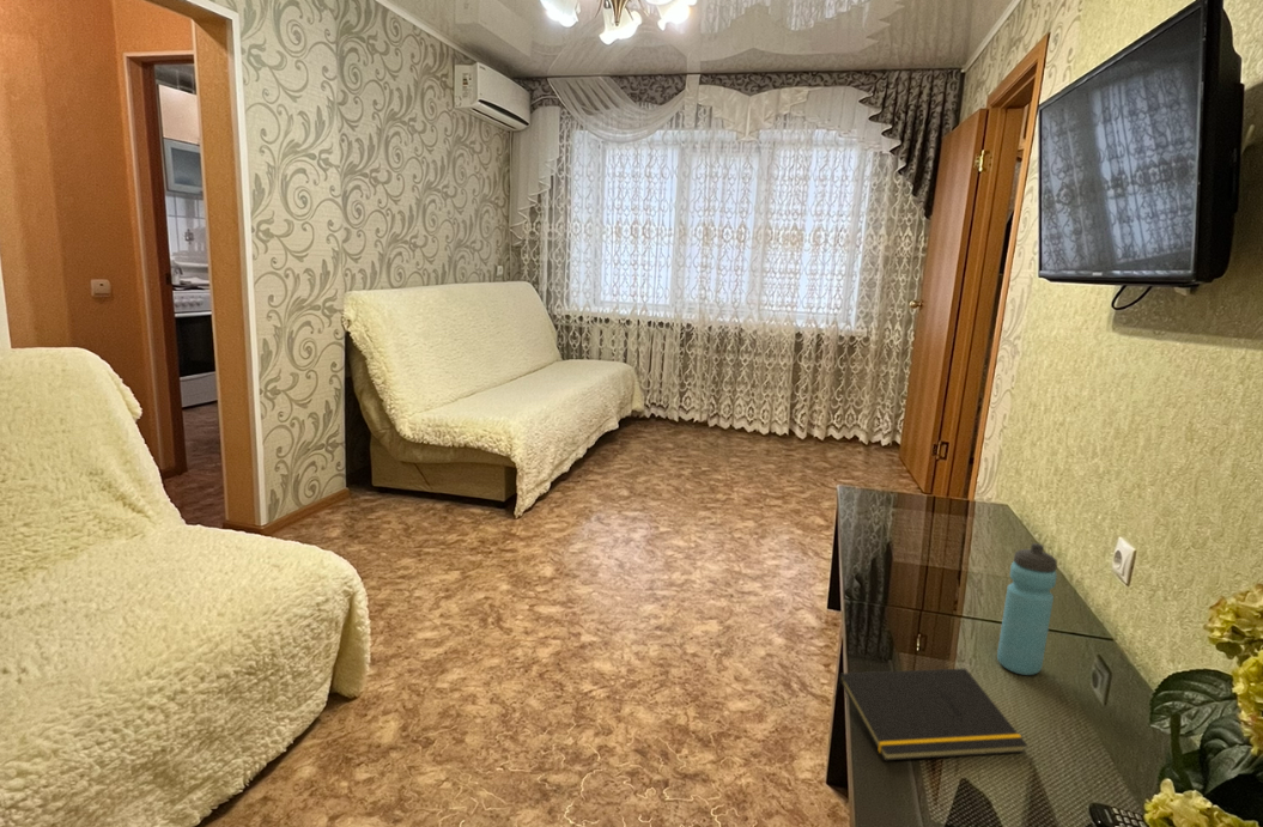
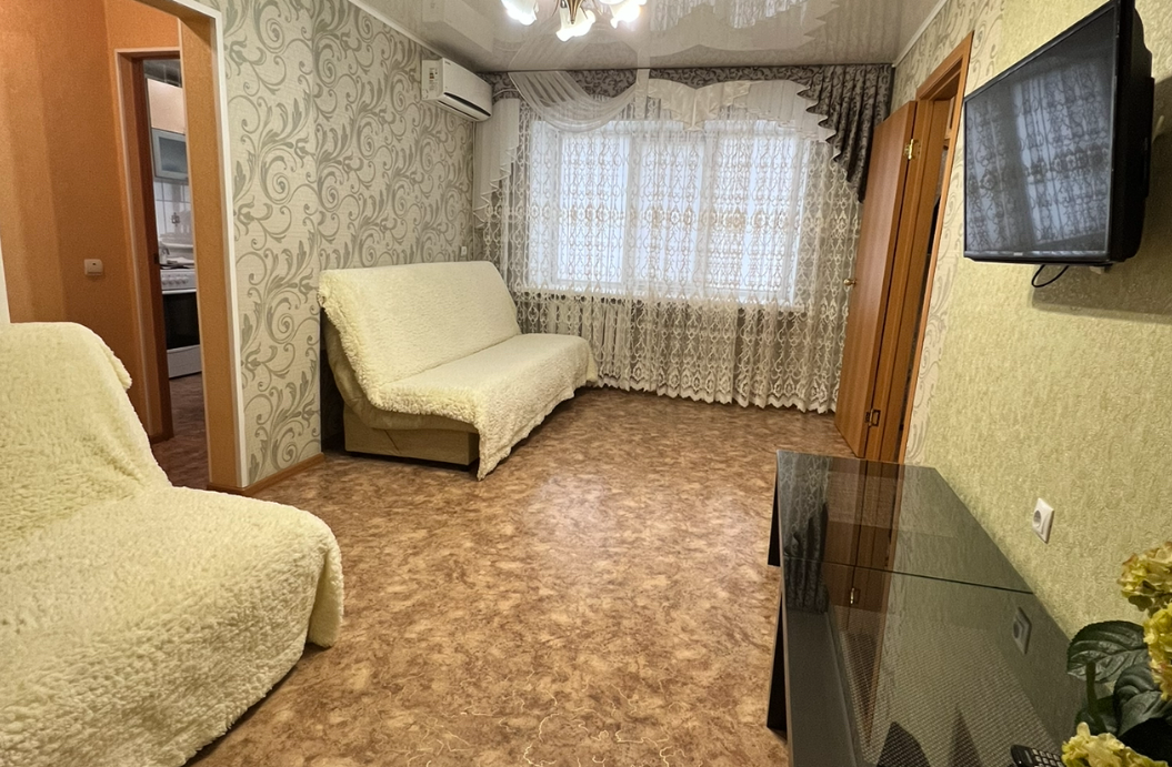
- water bottle [996,542,1058,676]
- notepad [833,668,1028,761]
